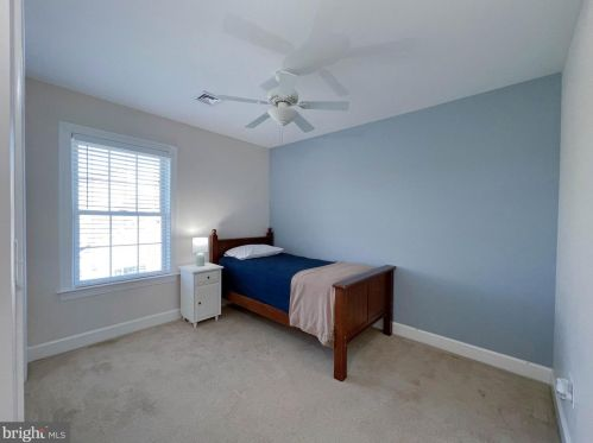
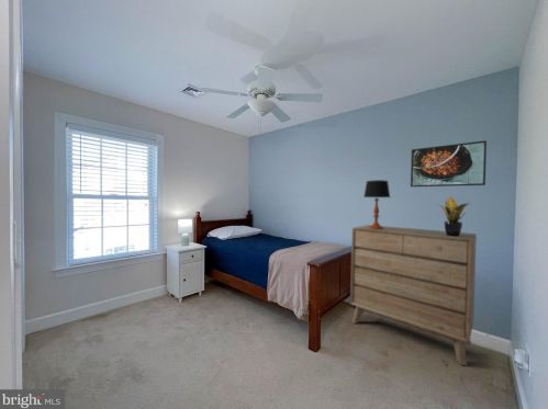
+ potted plant [436,195,470,237]
+ dresser [349,224,478,366]
+ table lamp [362,179,391,229]
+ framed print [410,139,488,188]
